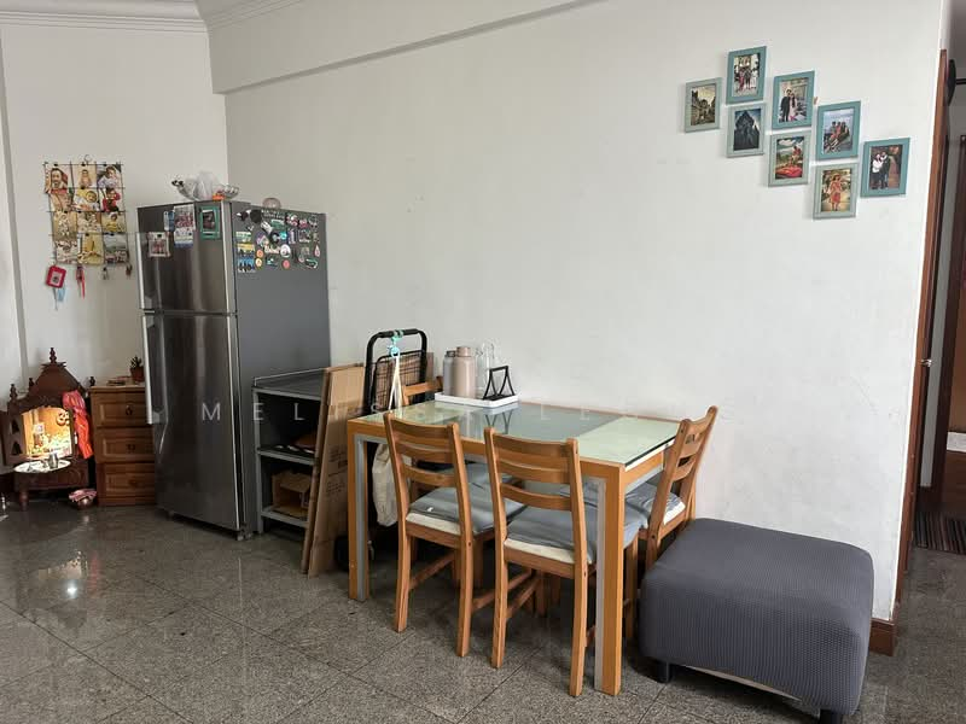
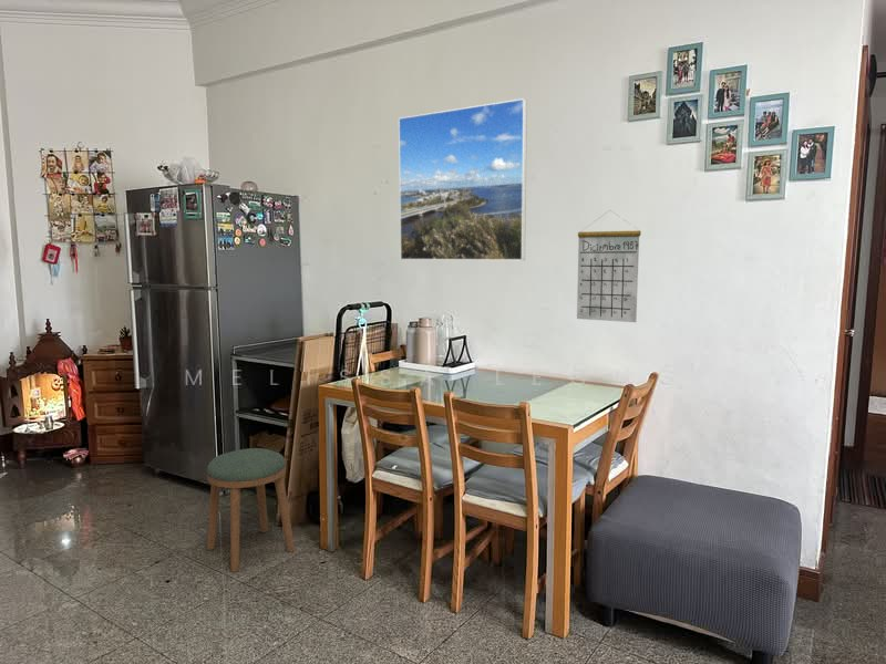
+ calendar [576,209,642,323]
+ stool [206,447,296,573]
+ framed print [398,97,528,261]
